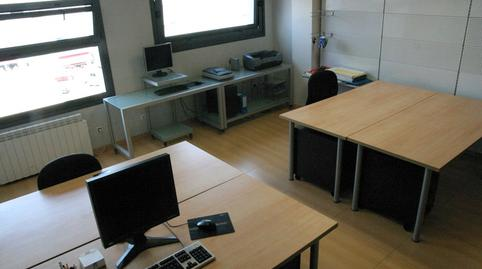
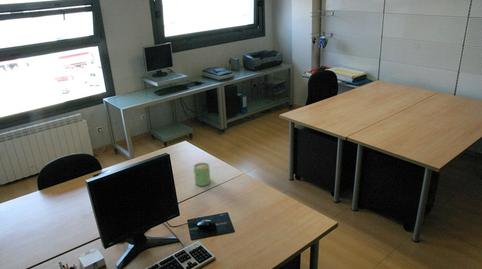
+ mug [193,162,211,187]
